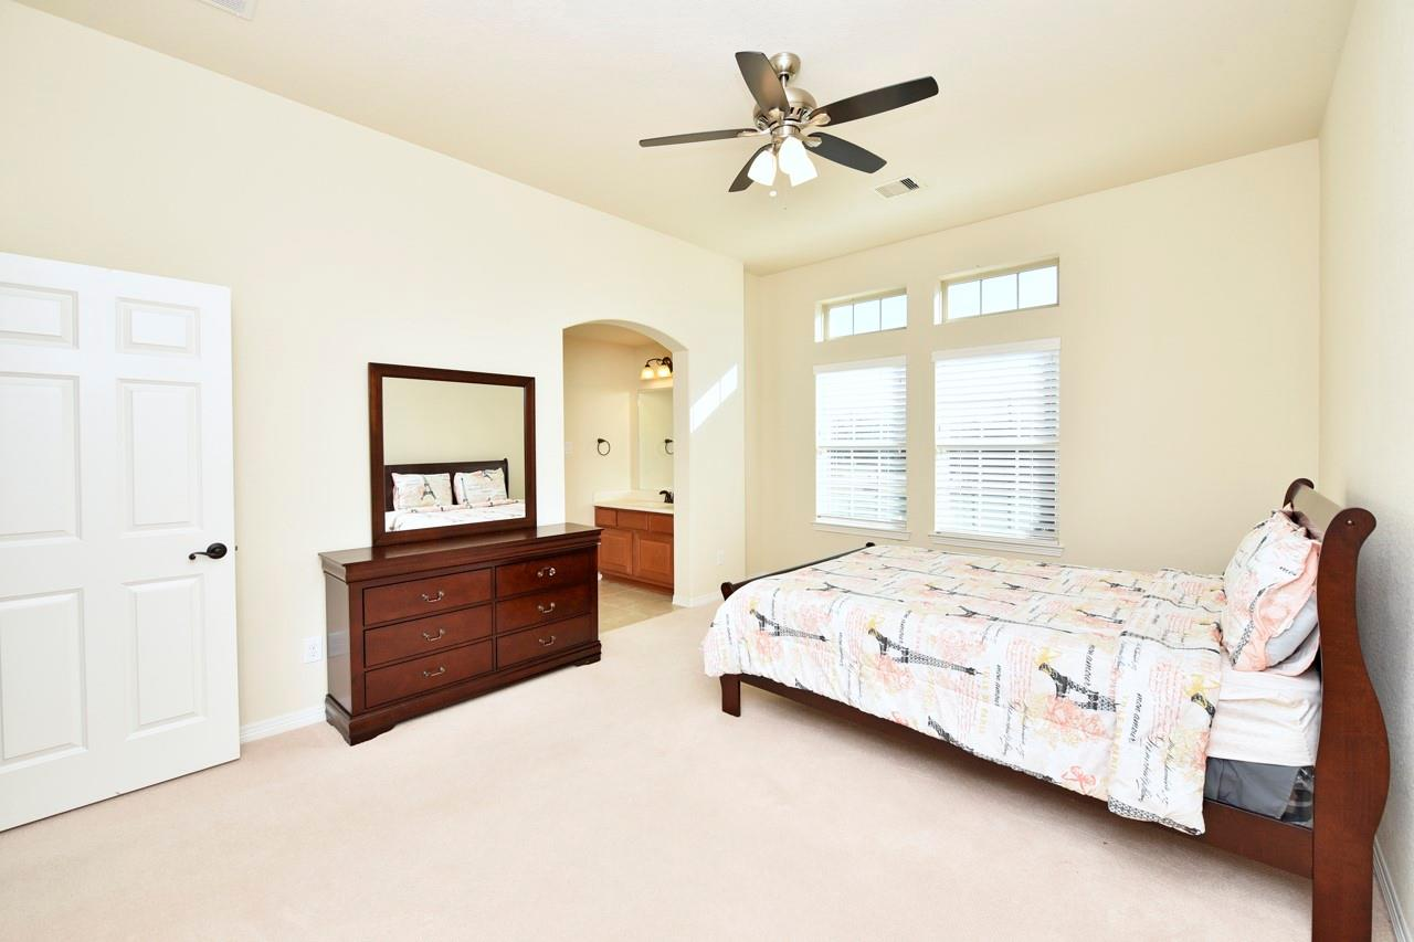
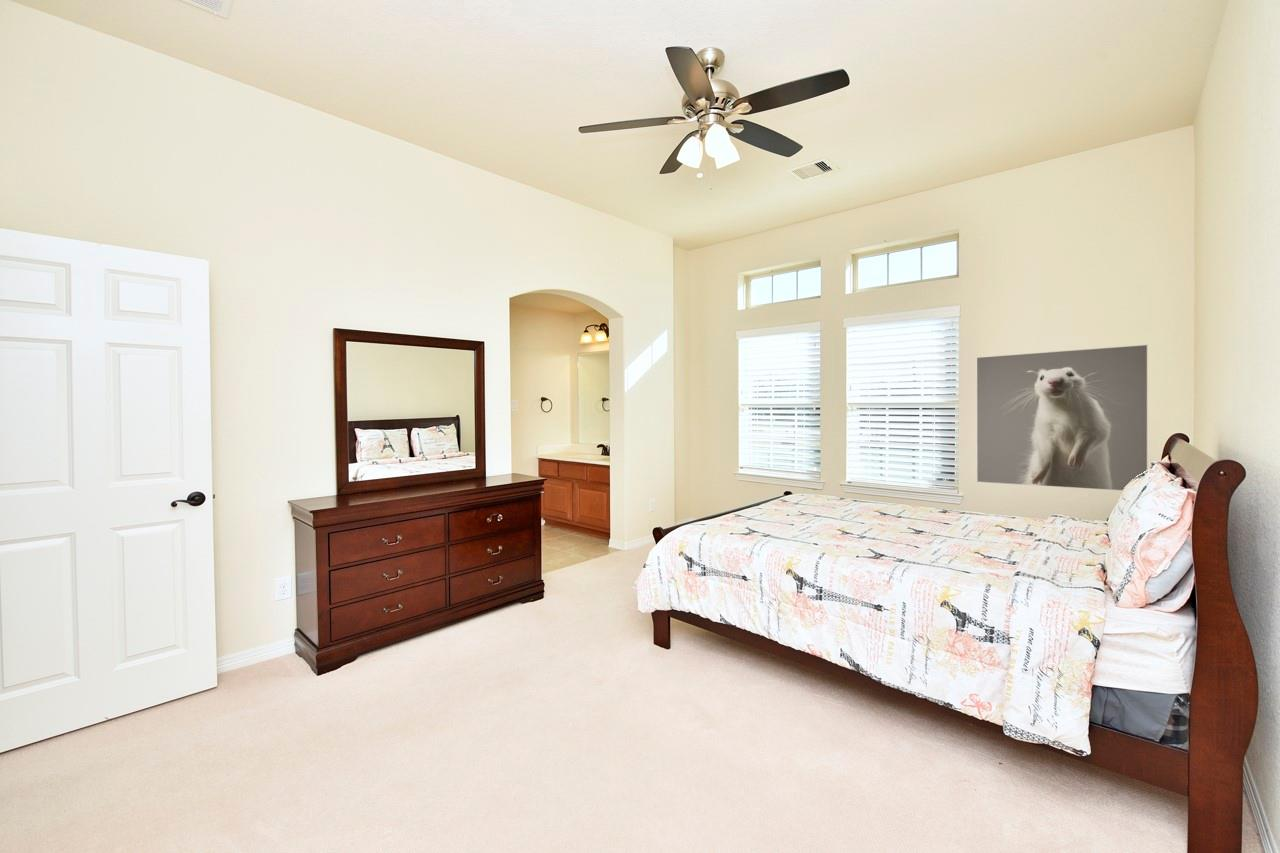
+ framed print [975,344,1149,492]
